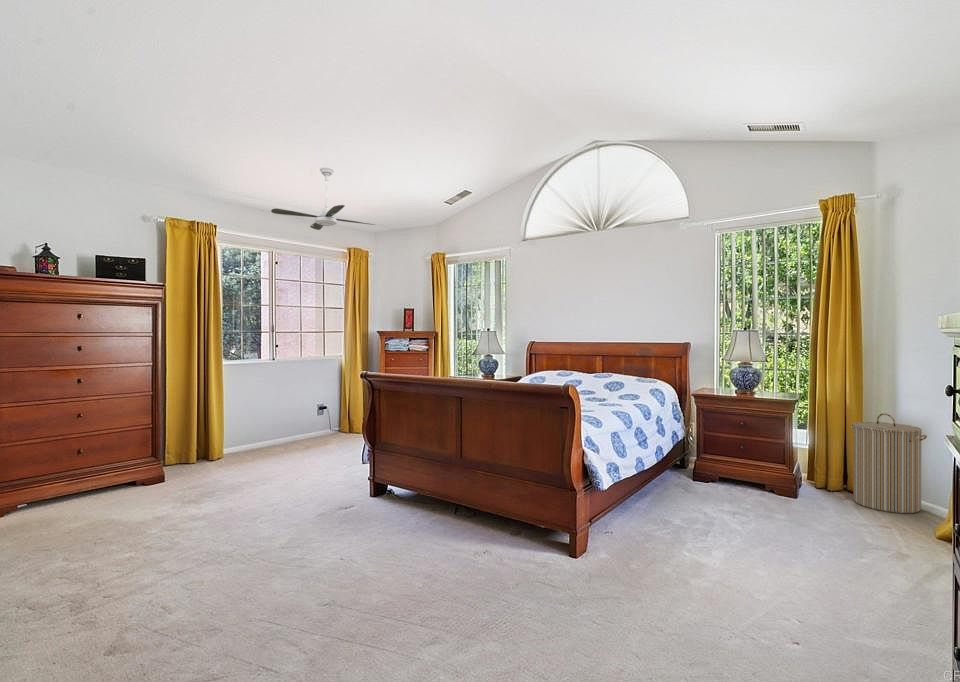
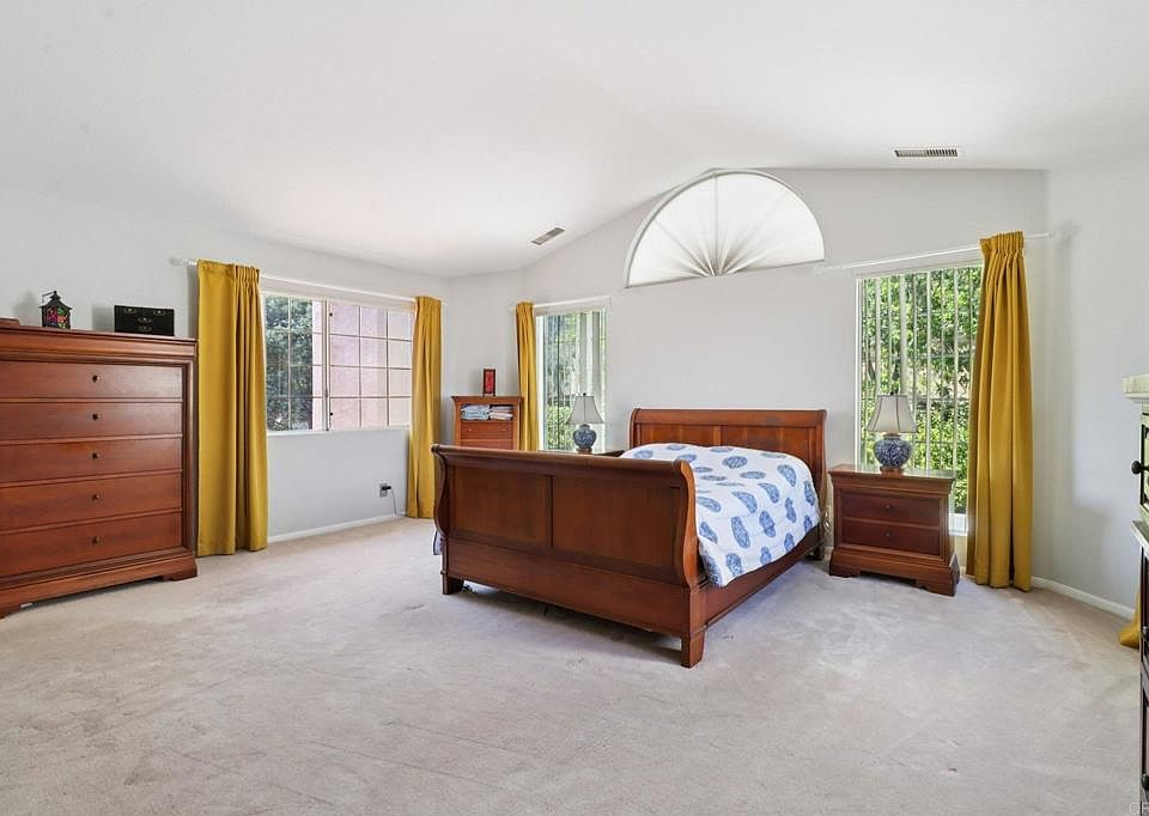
- laundry hamper [850,412,928,514]
- ceiling fan [270,166,376,231]
